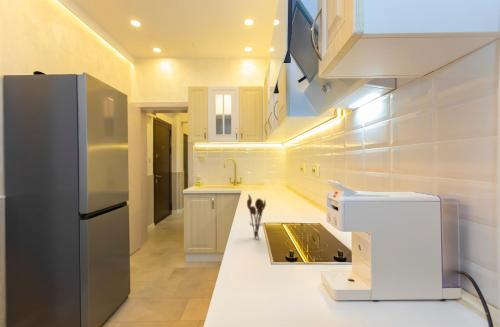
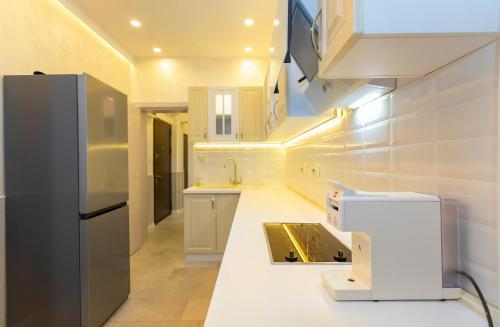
- utensil holder [246,193,267,239]
